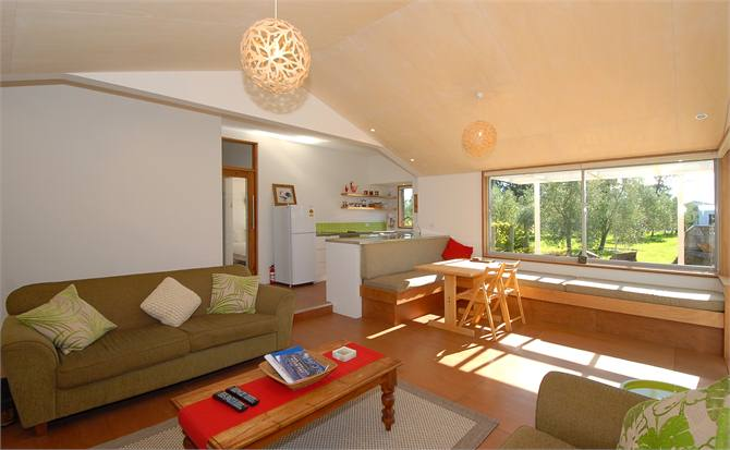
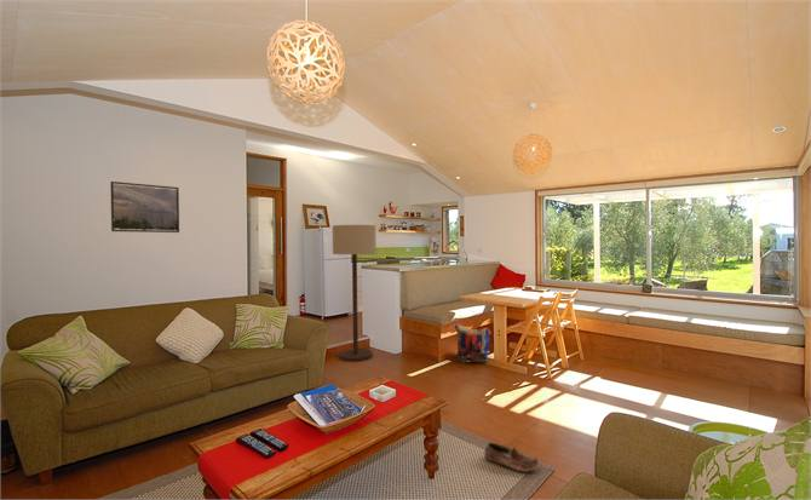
+ backpack [454,323,491,363]
+ shoe [483,442,541,473]
+ floor lamp [332,224,378,362]
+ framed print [109,180,180,234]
